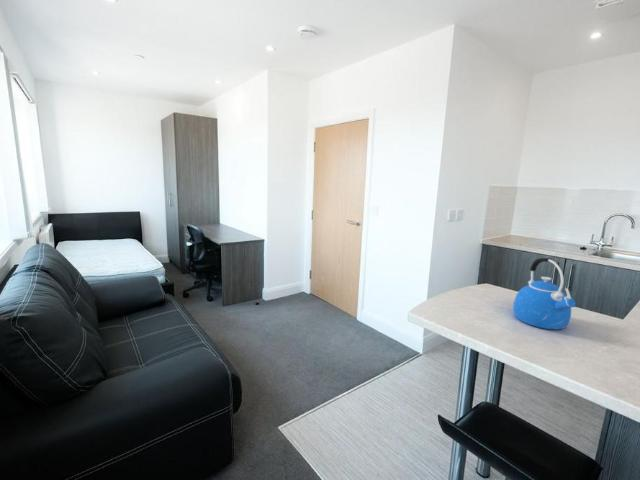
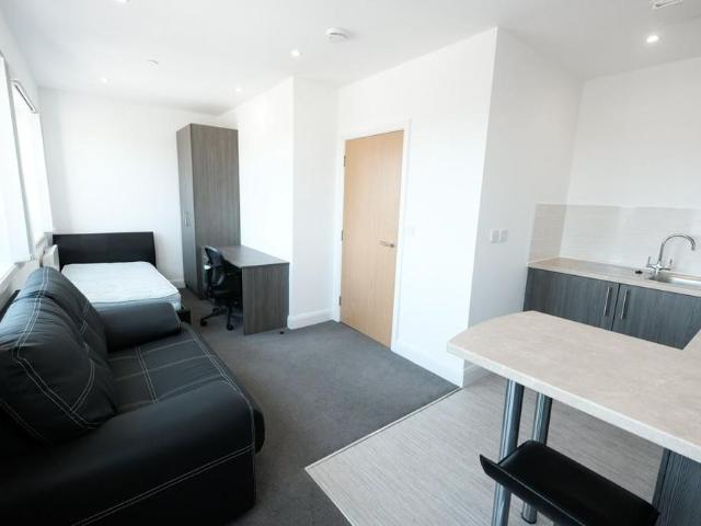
- kettle [512,257,577,331]
